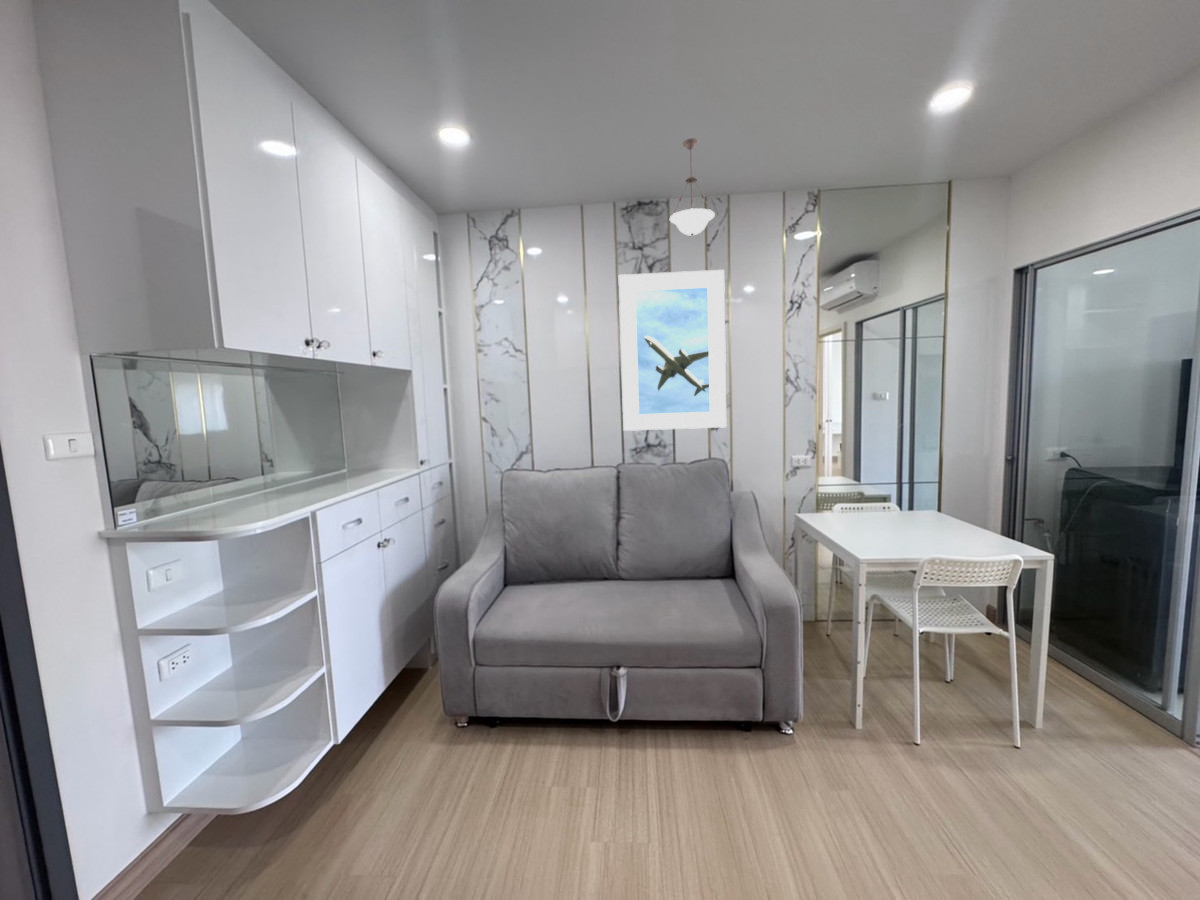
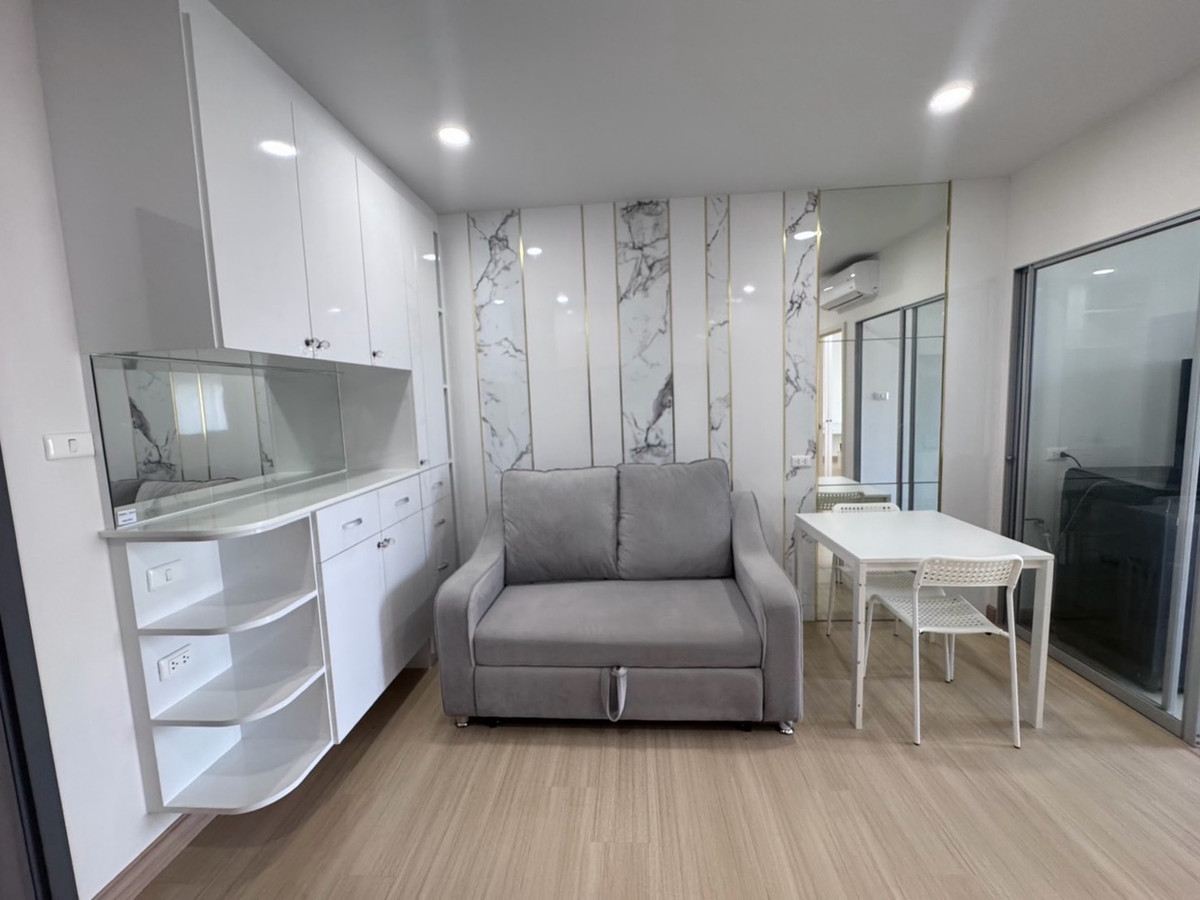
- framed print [618,269,727,432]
- pendant light [669,137,716,237]
